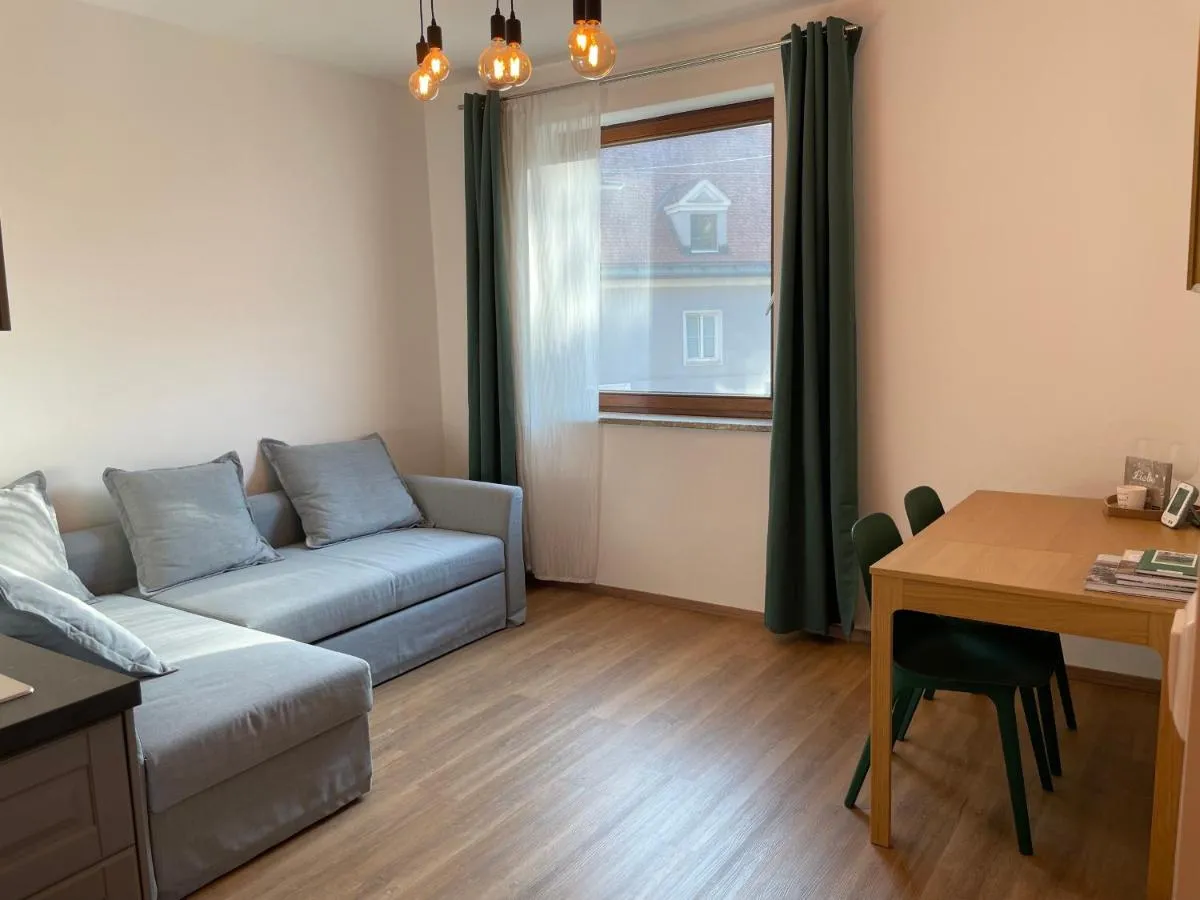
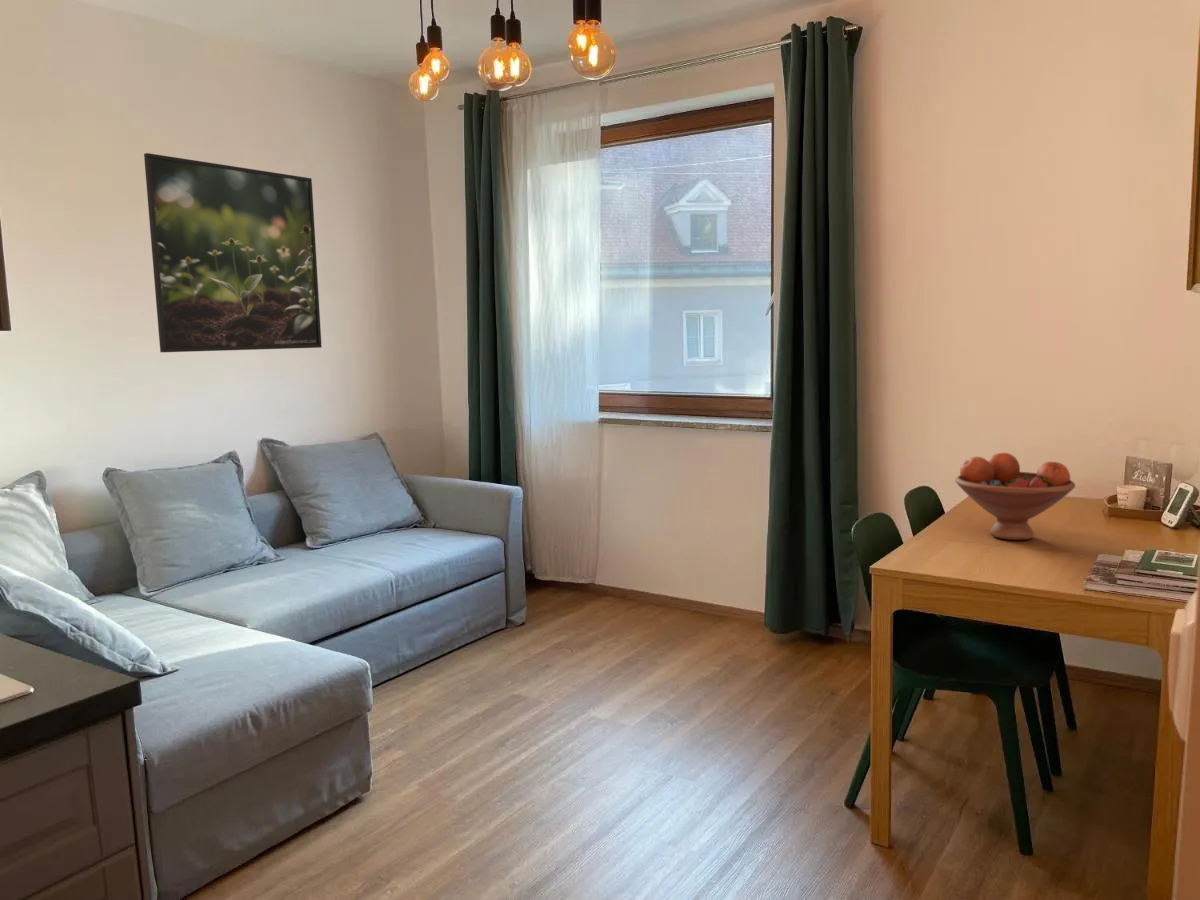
+ fruit bowl [954,452,1076,541]
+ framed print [143,152,323,353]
